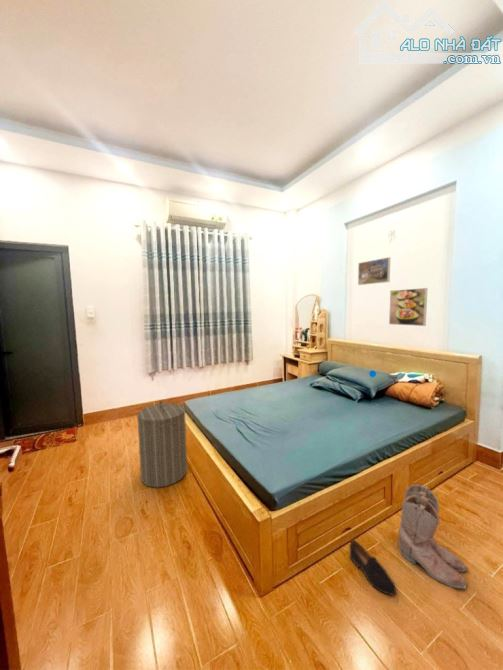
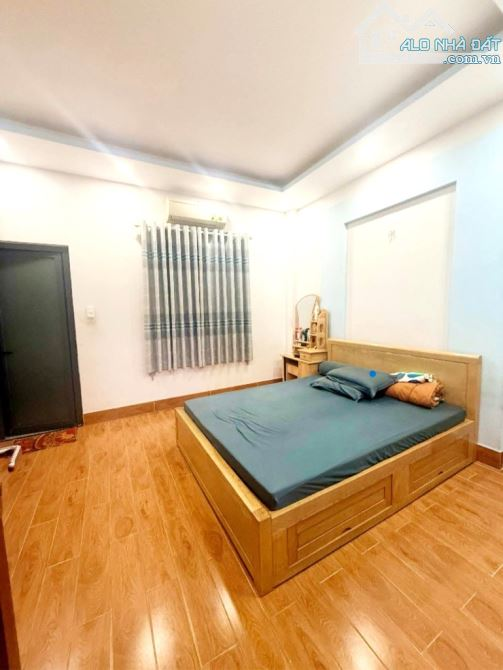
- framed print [388,287,429,327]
- shoe [348,538,397,596]
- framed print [357,256,391,286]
- boots [397,484,468,589]
- laundry hamper [136,399,188,488]
